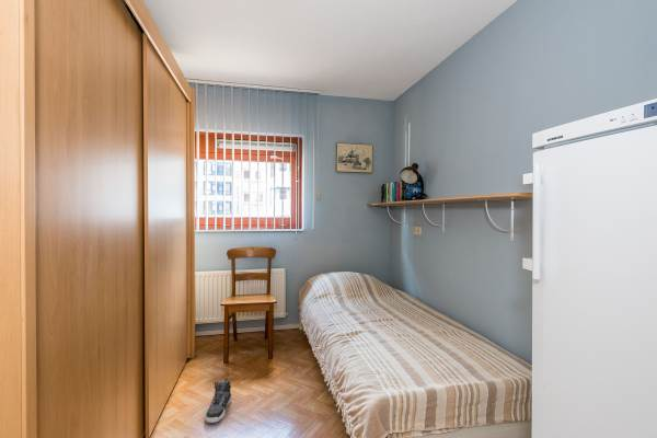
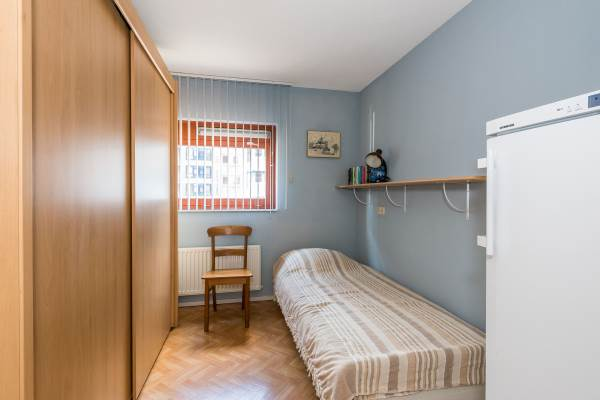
- sneaker [204,377,232,424]
